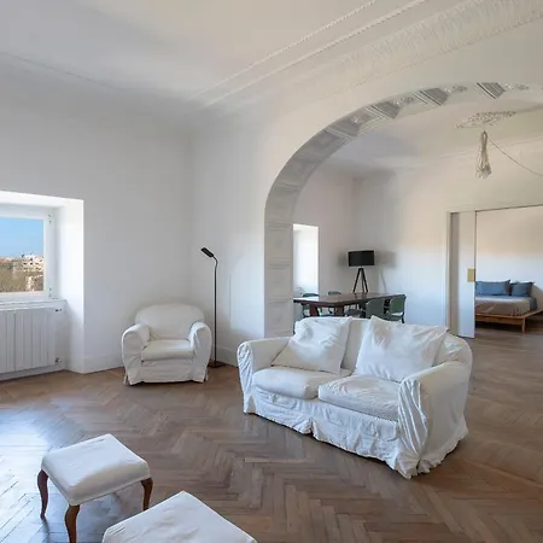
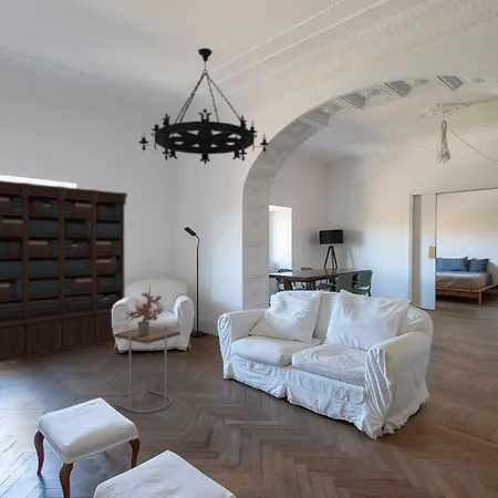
+ bookcase [0,179,128,364]
+ potted plant [126,283,165,334]
+ side table [114,325,181,414]
+ chandelier [138,46,270,166]
